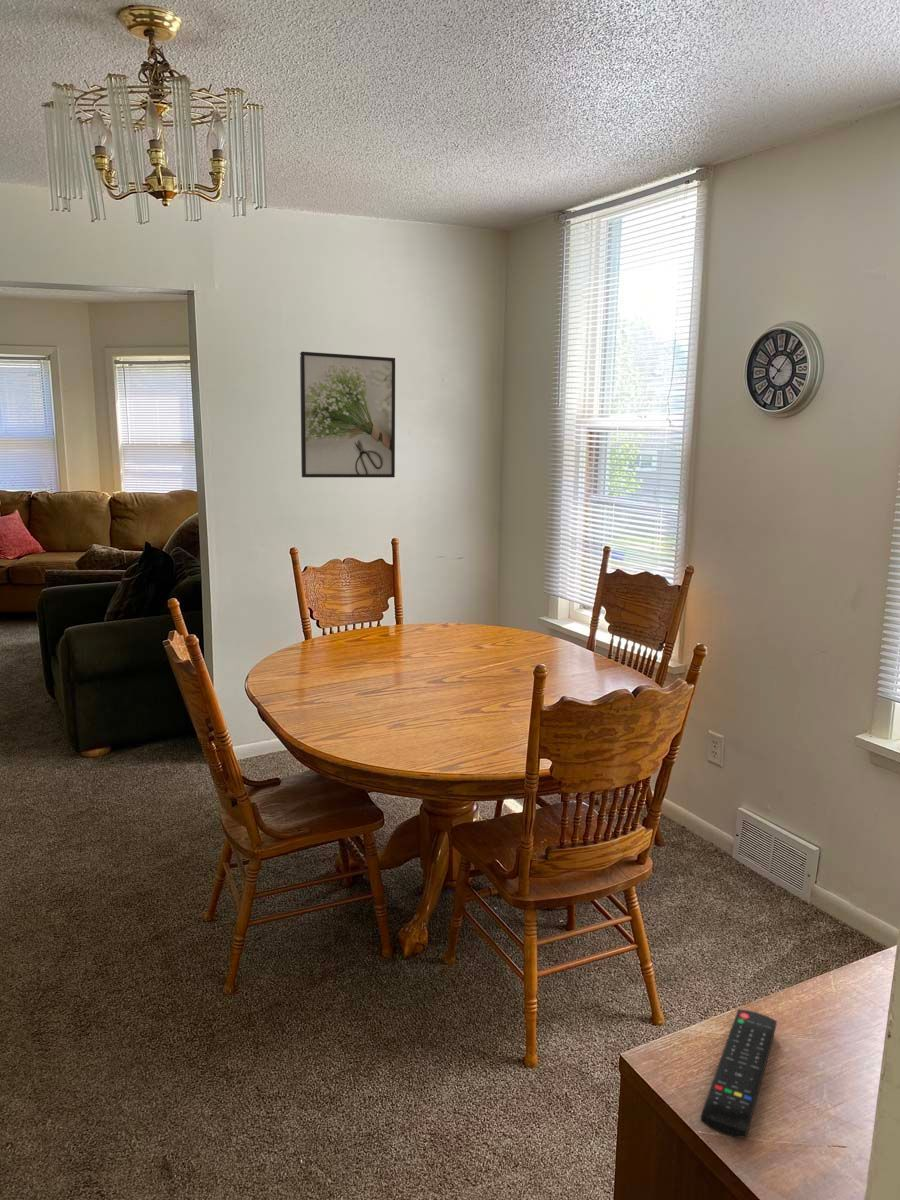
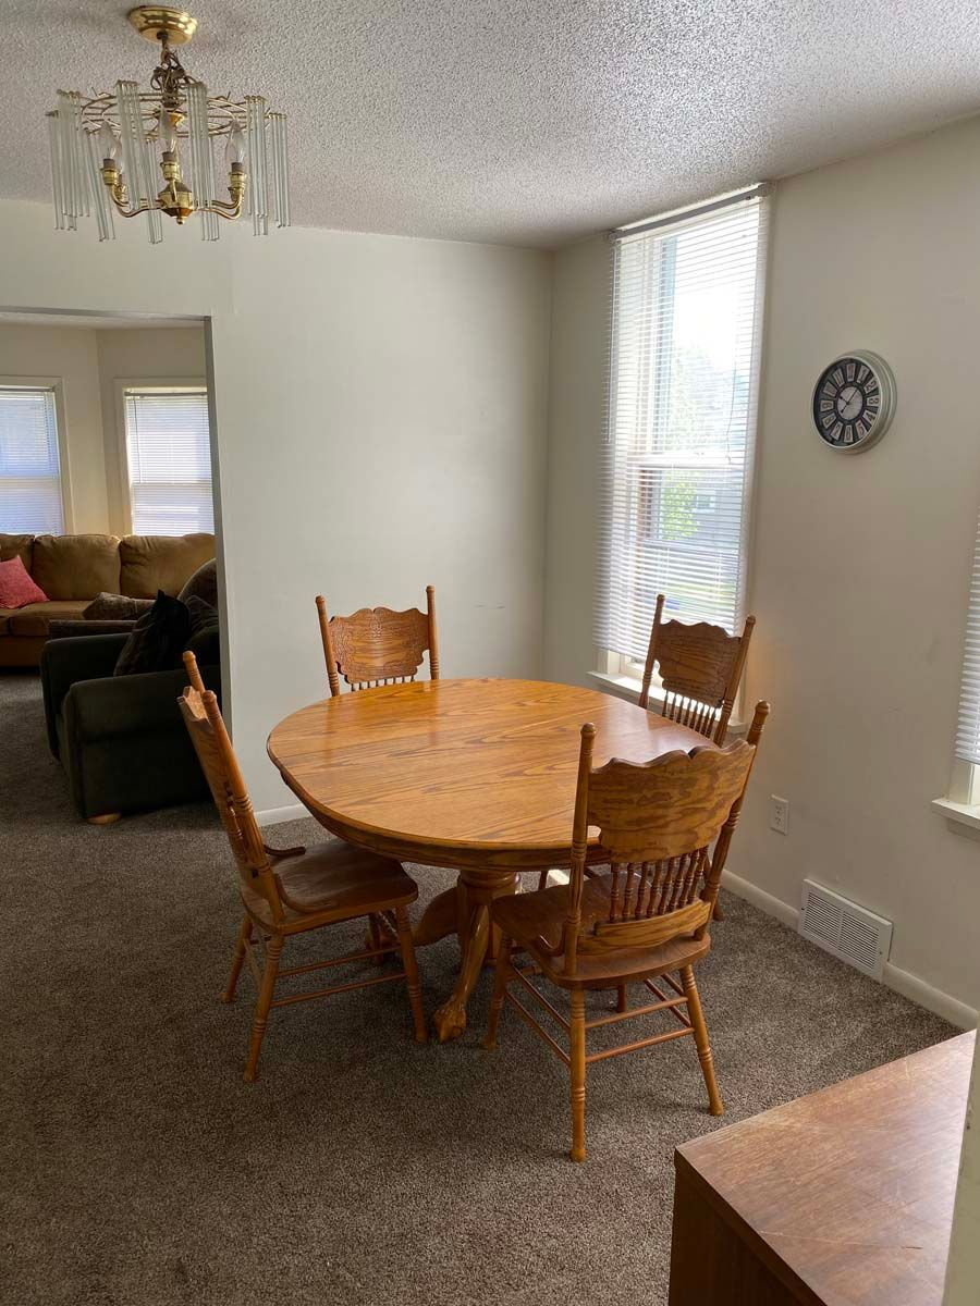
- remote control [700,1008,778,1139]
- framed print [299,351,396,478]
